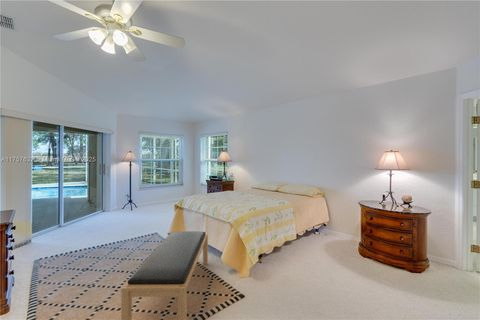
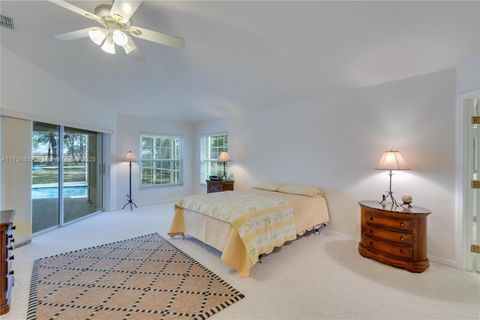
- bench [120,230,209,320]
